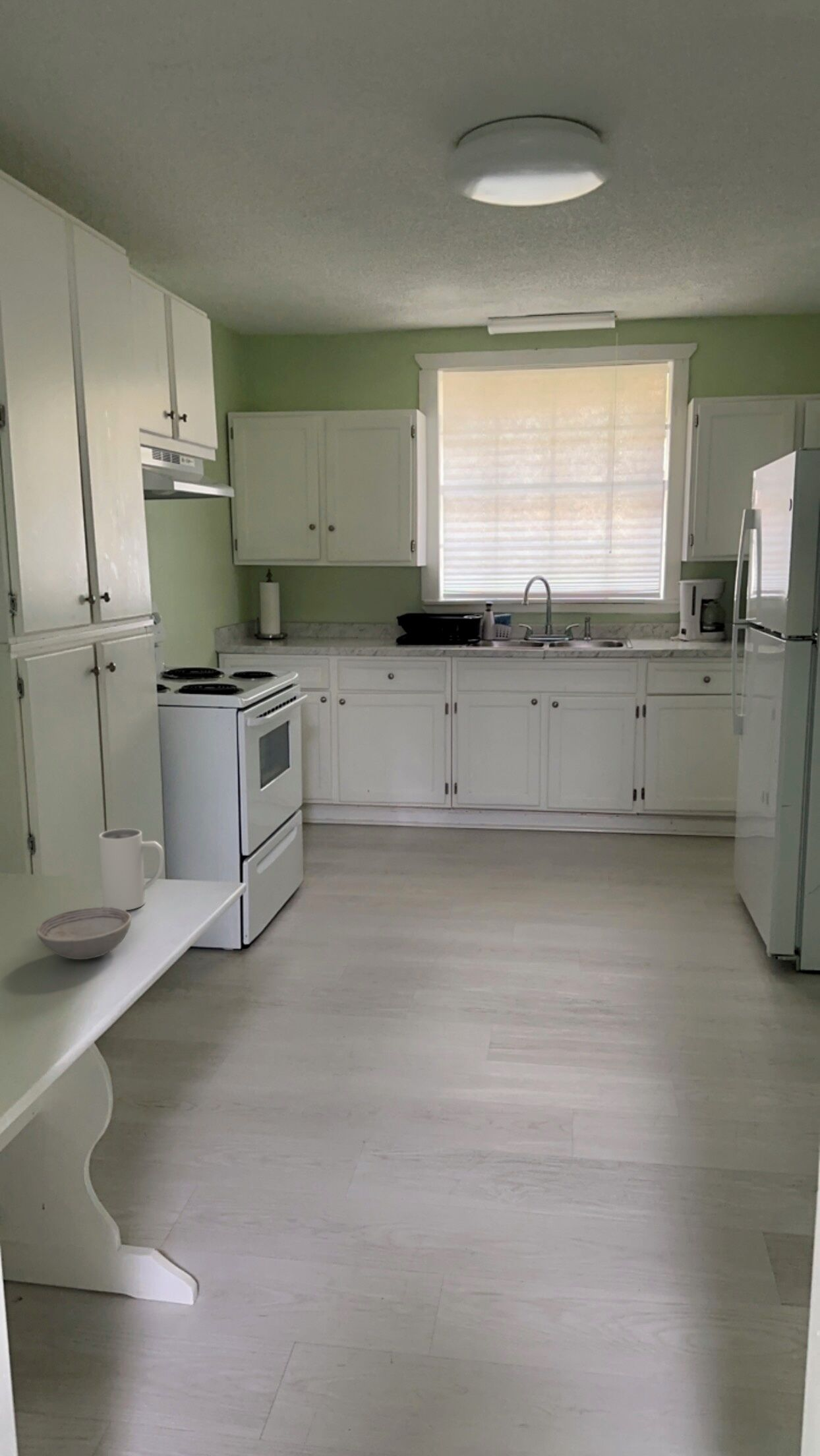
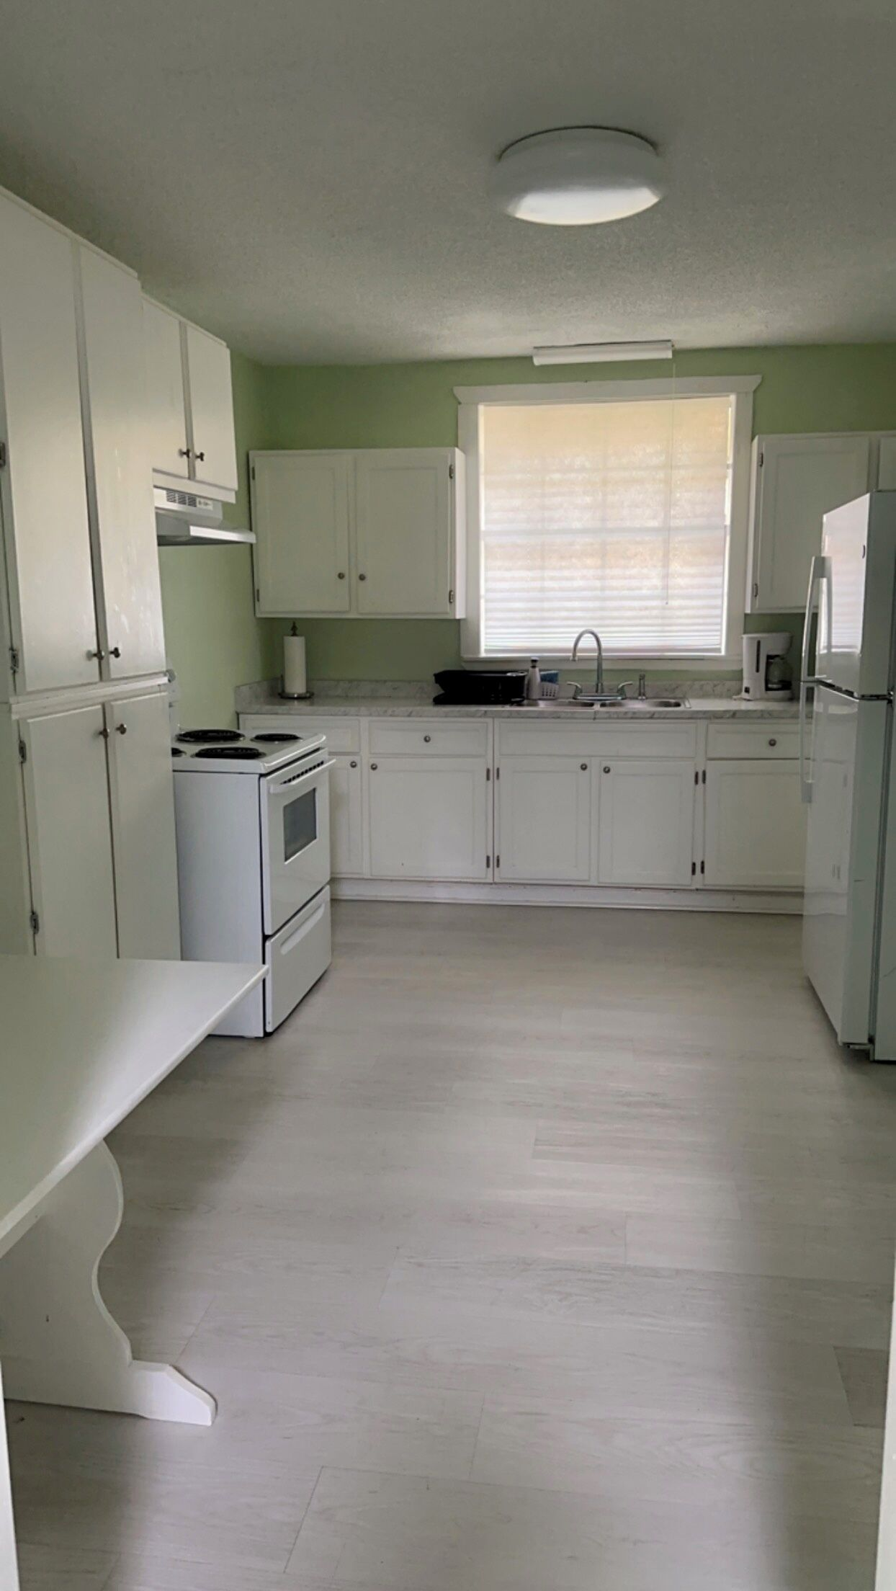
- bowl [36,906,132,960]
- mug [98,828,164,911]
